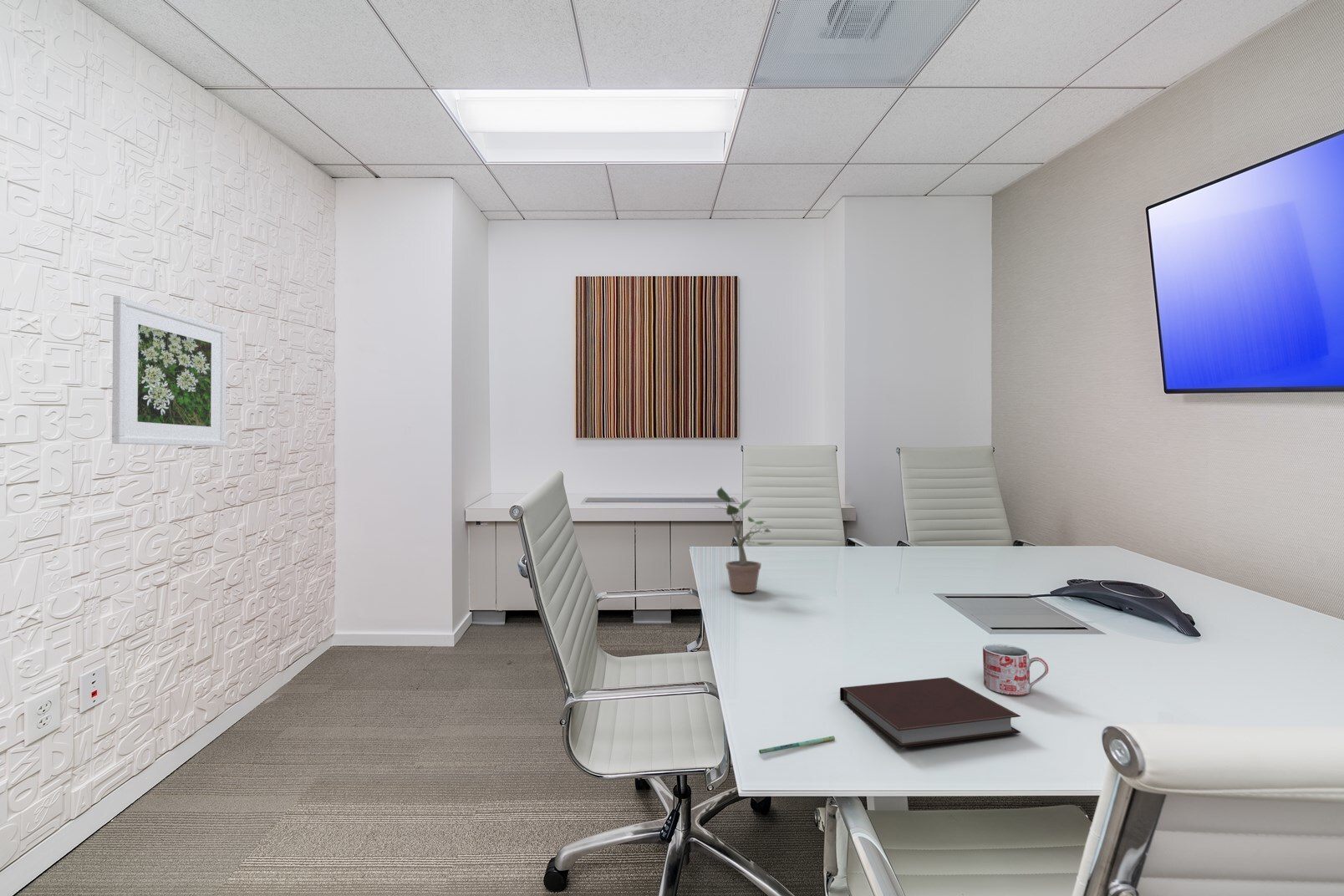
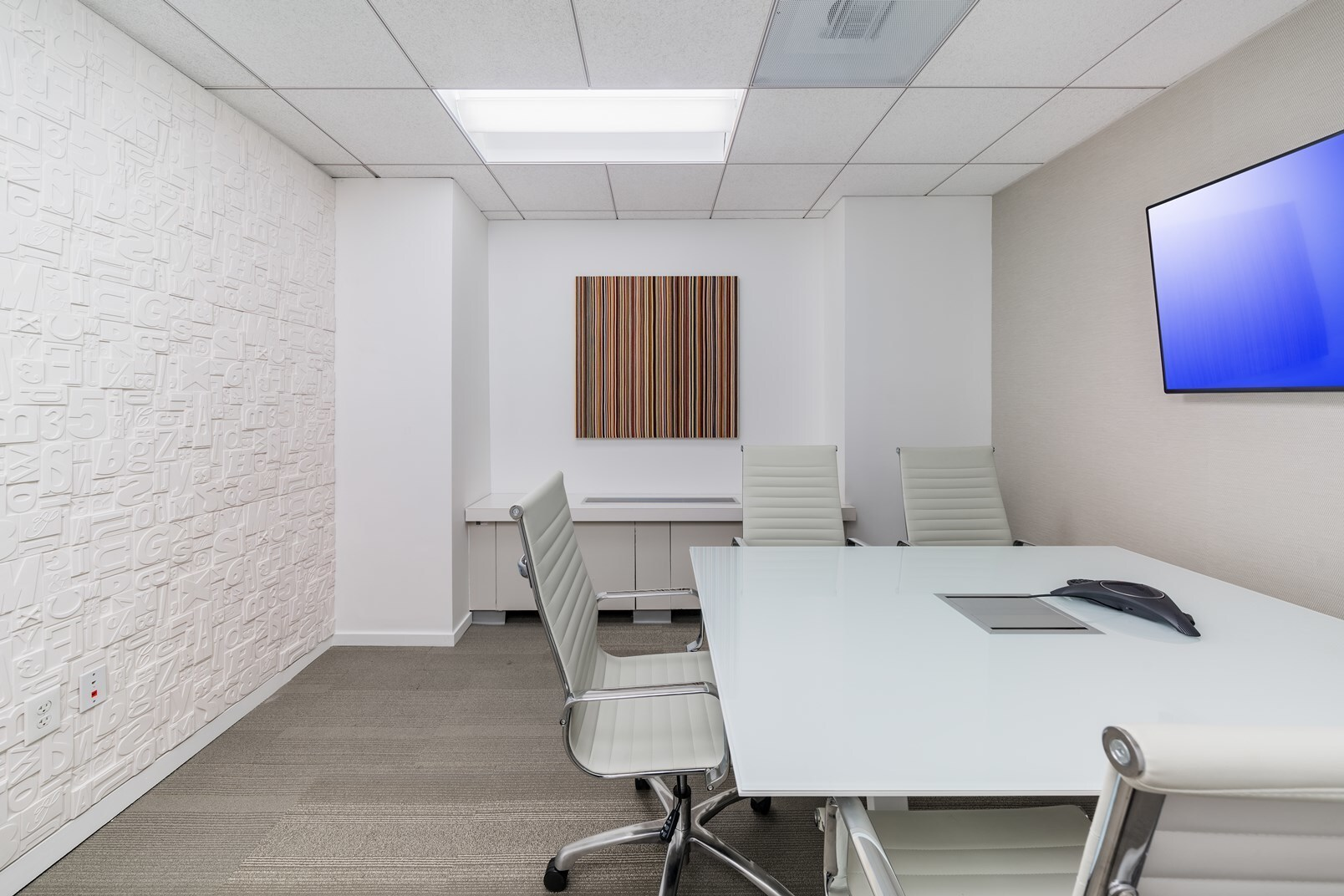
- notebook [839,676,1022,749]
- potted plant [712,486,775,593]
- pen [758,735,836,755]
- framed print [111,295,227,447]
- mug [982,644,1049,696]
